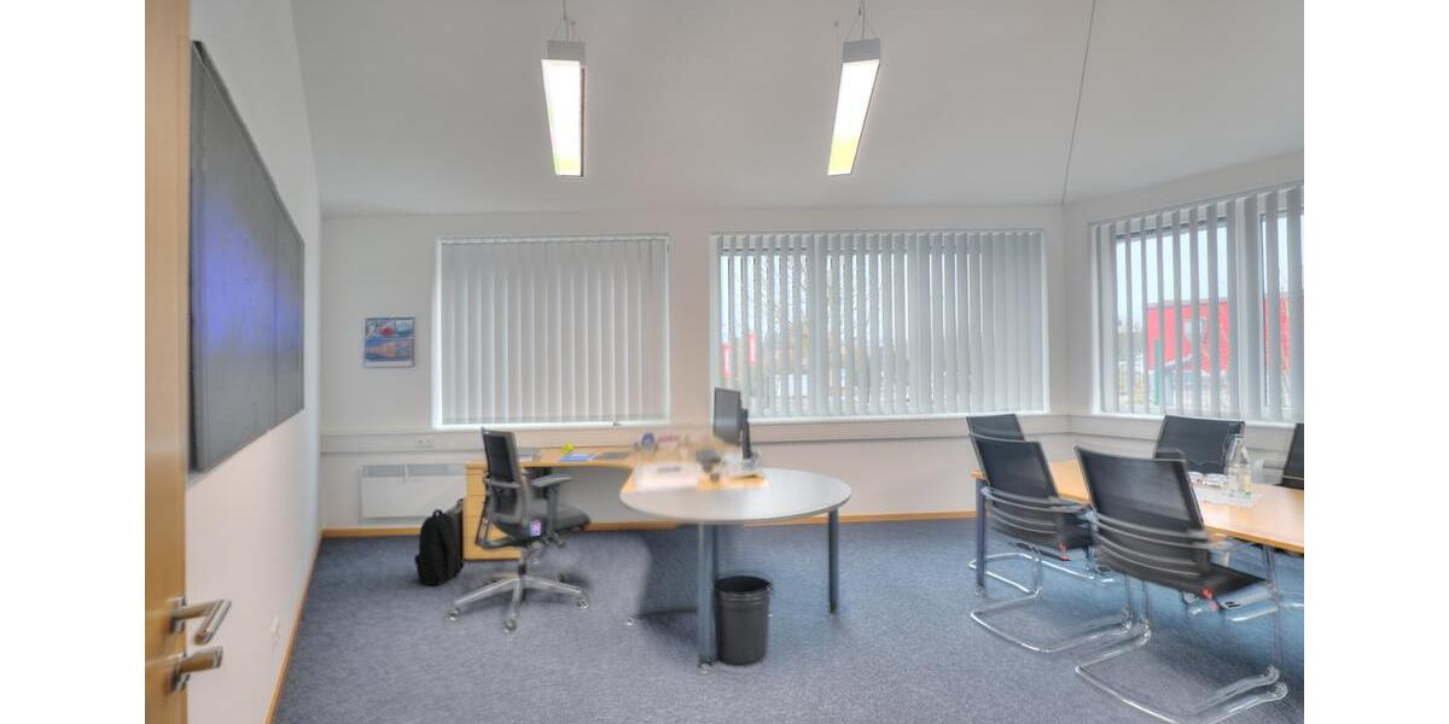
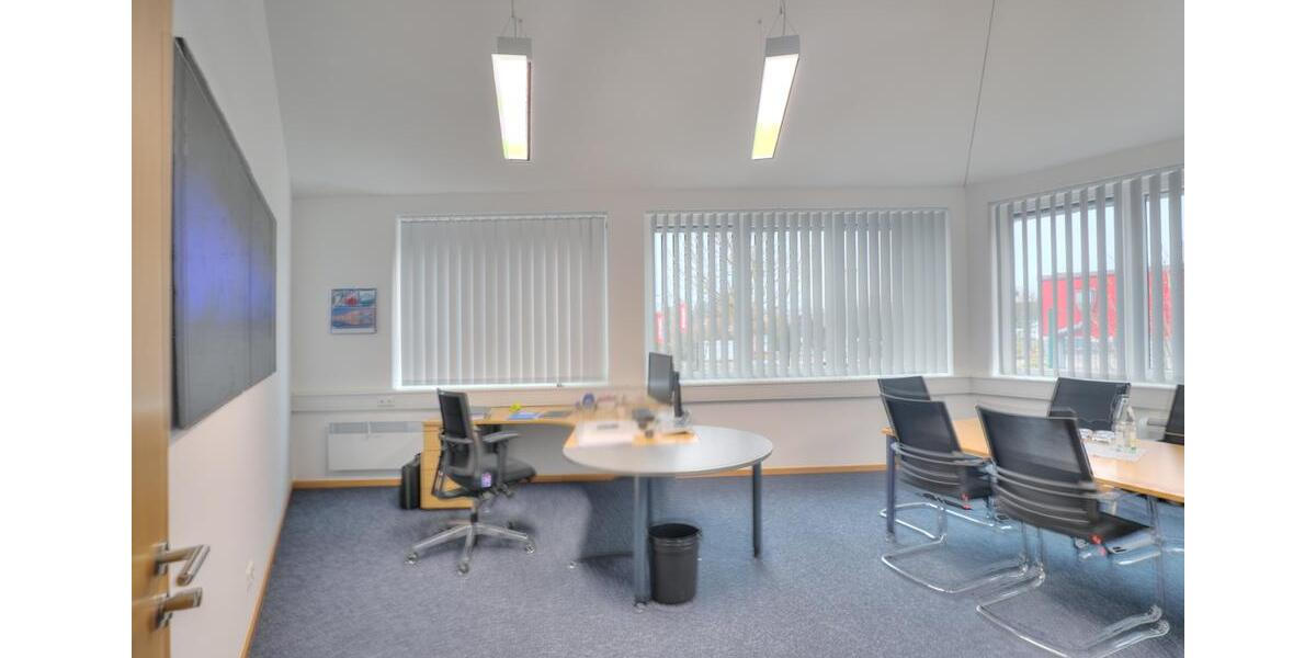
- backpack [413,508,465,586]
